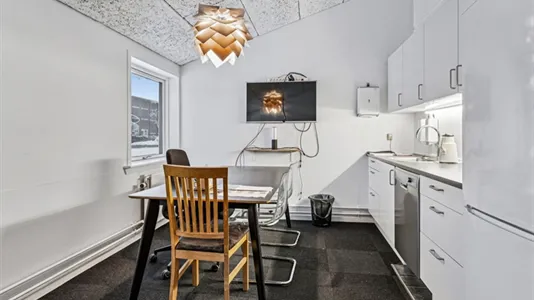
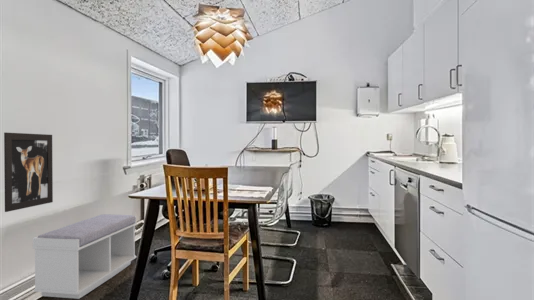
+ bench [32,213,138,300]
+ wall art [3,132,54,213]
